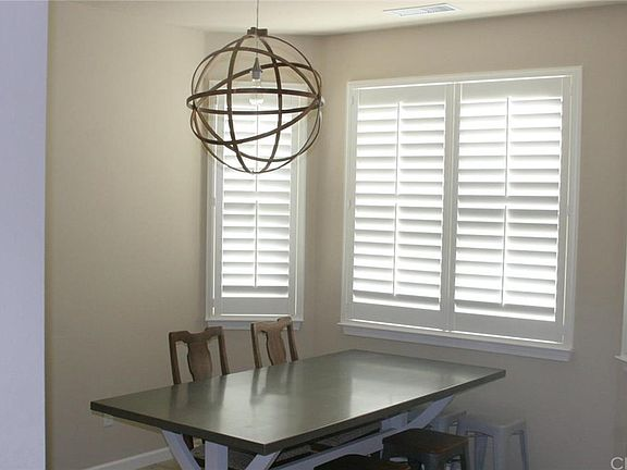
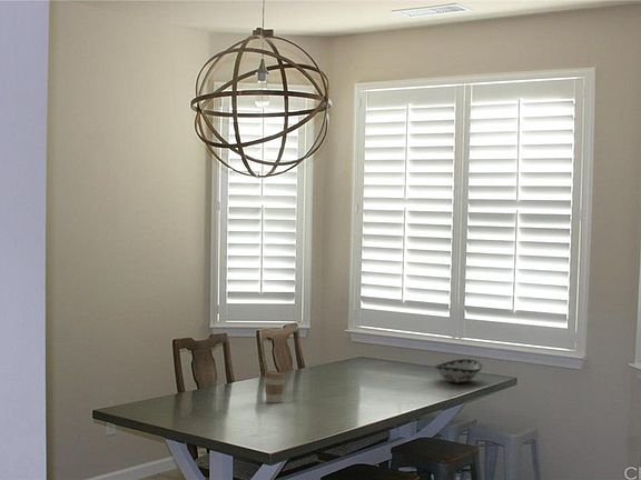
+ coffee cup [264,370,286,404]
+ decorative bowl [433,358,484,384]
